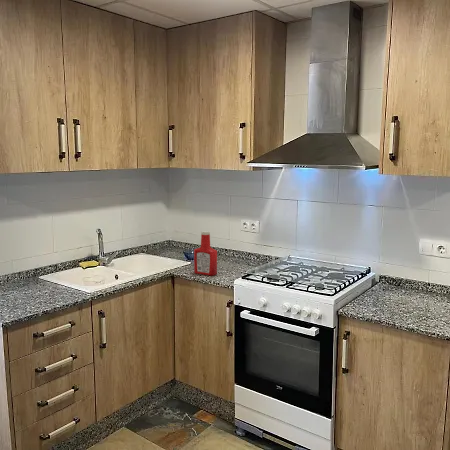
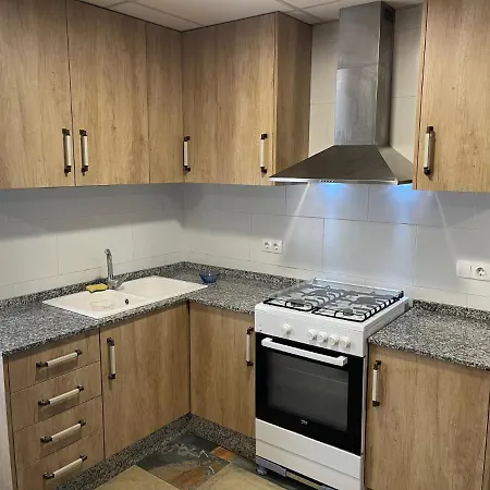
- soap bottle [193,230,218,276]
